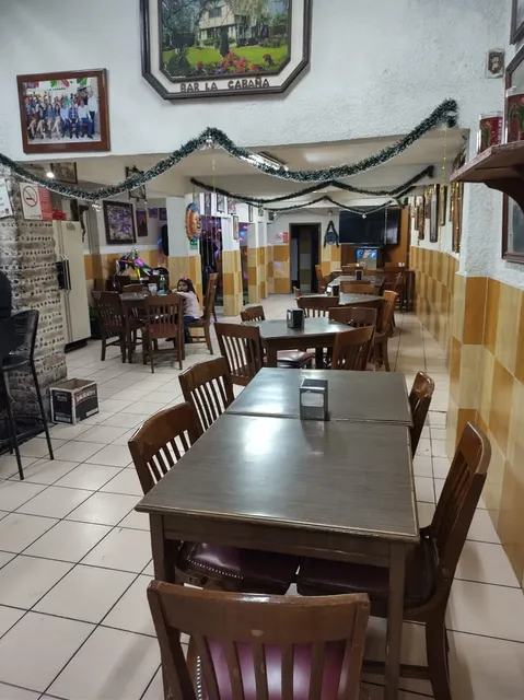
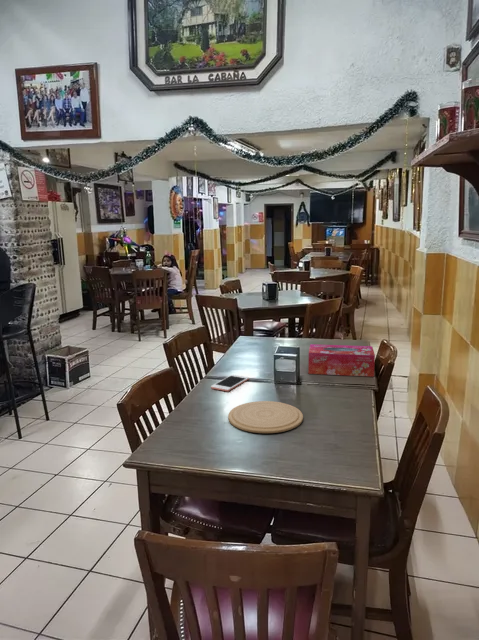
+ cell phone [210,374,250,392]
+ tissue box [307,343,376,378]
+ plate [227,400,304,434]
